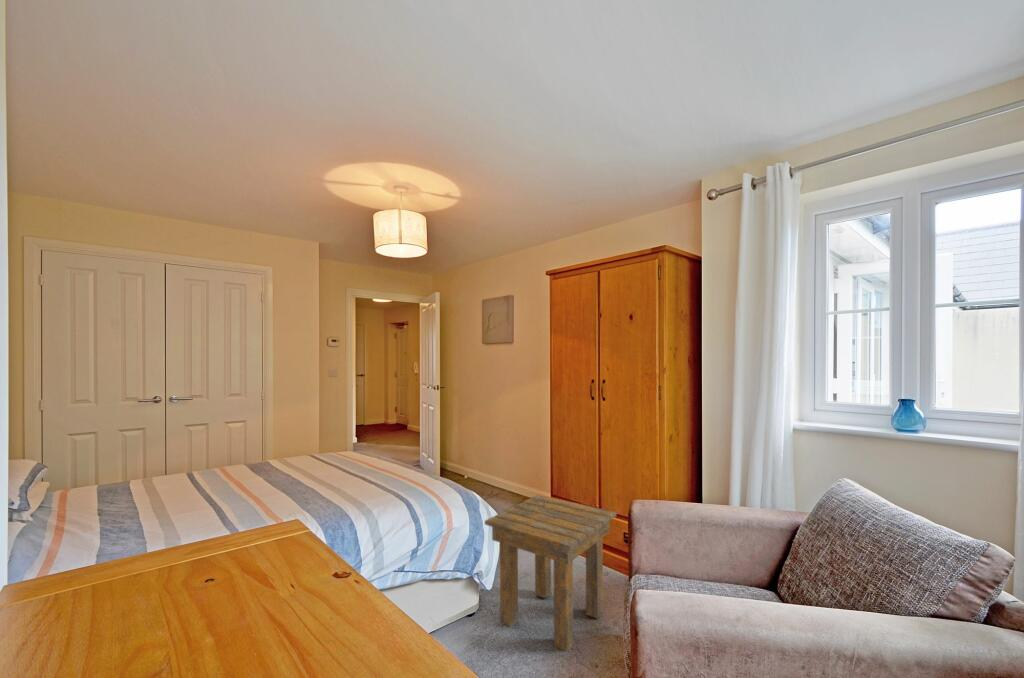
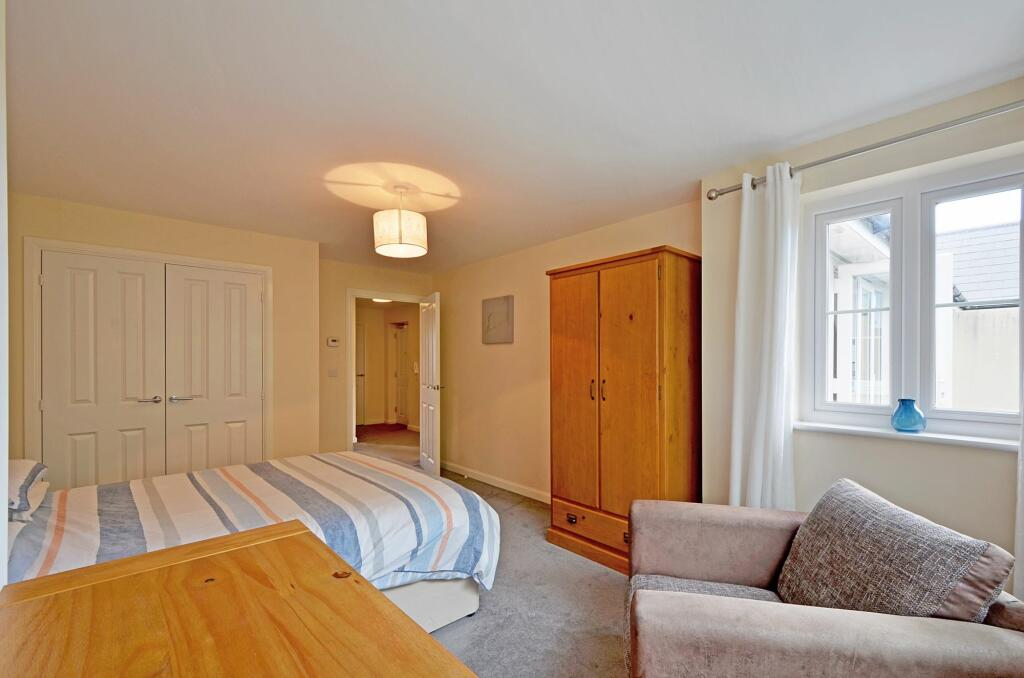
- side table [484,493,617,652]
